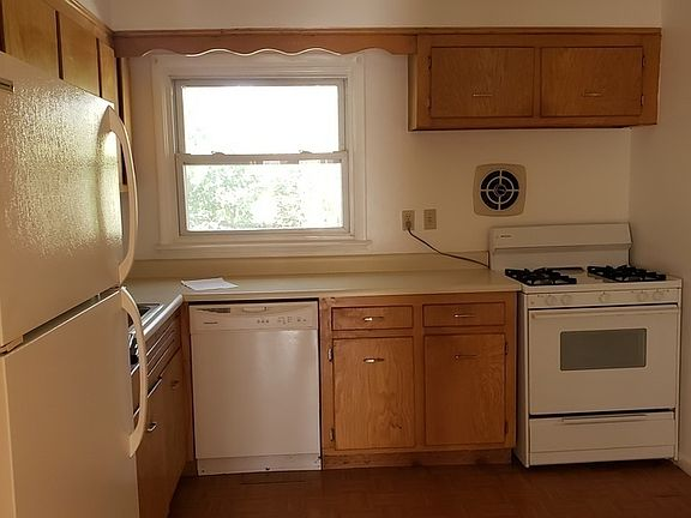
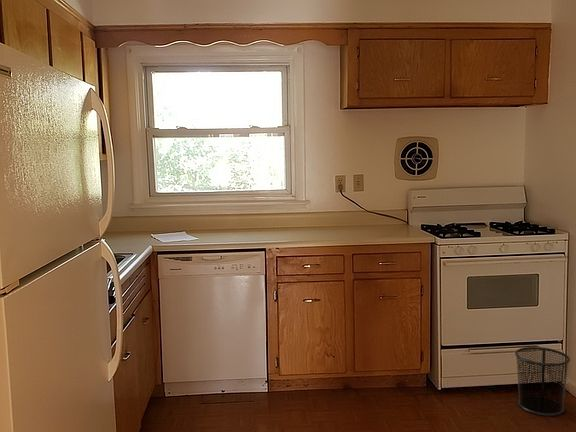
+ waste bin [514,346,571,417]
